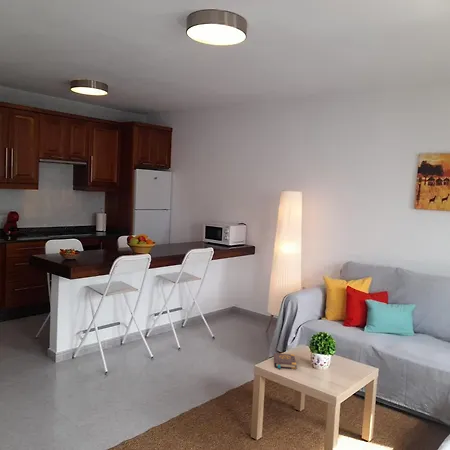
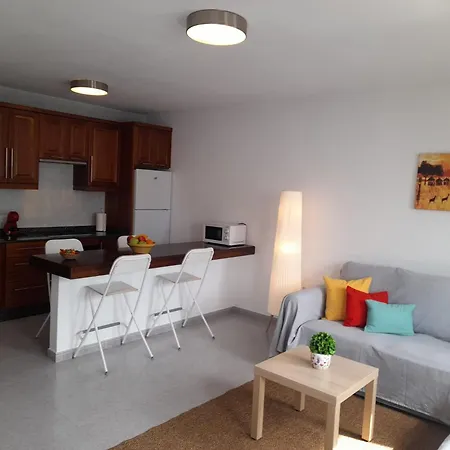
- book [273,353,297,370]
